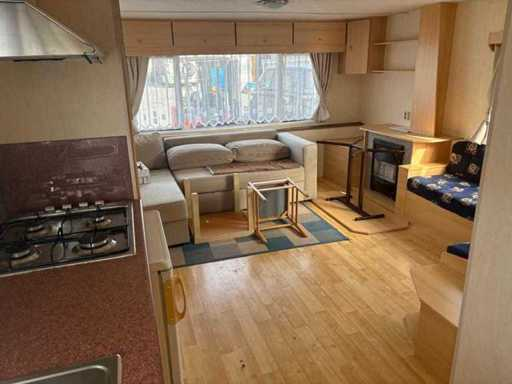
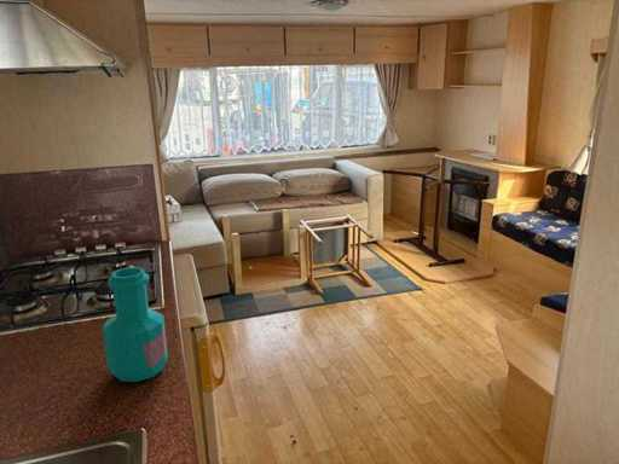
+ bottle [102,266,169,383]
